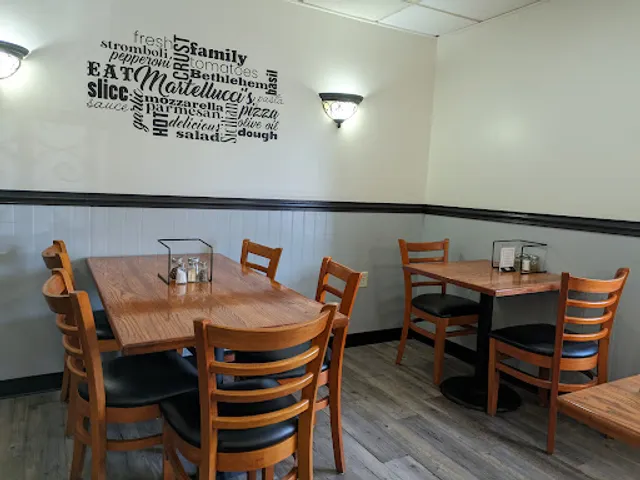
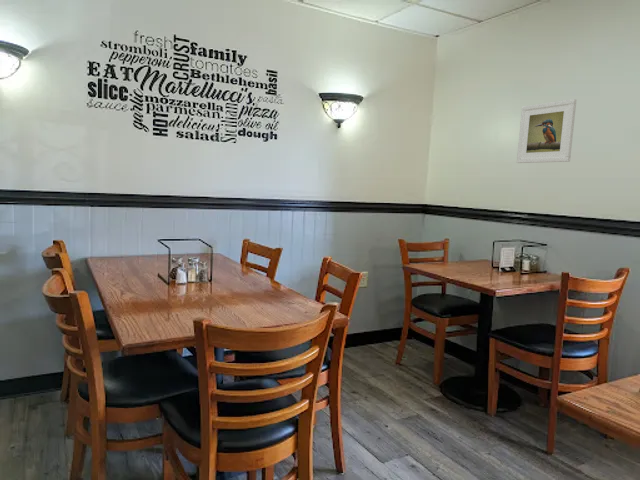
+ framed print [516,98,577,164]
